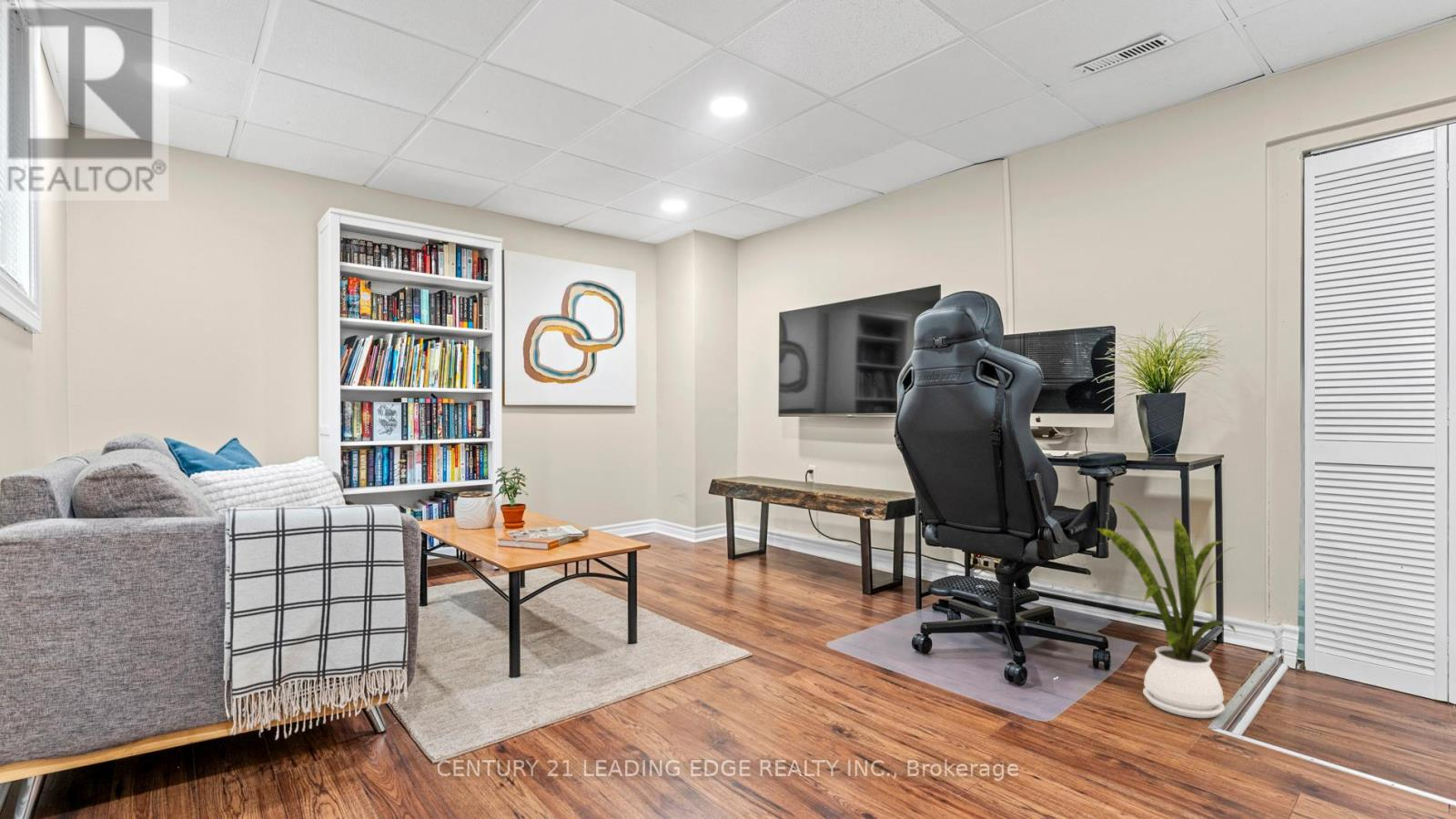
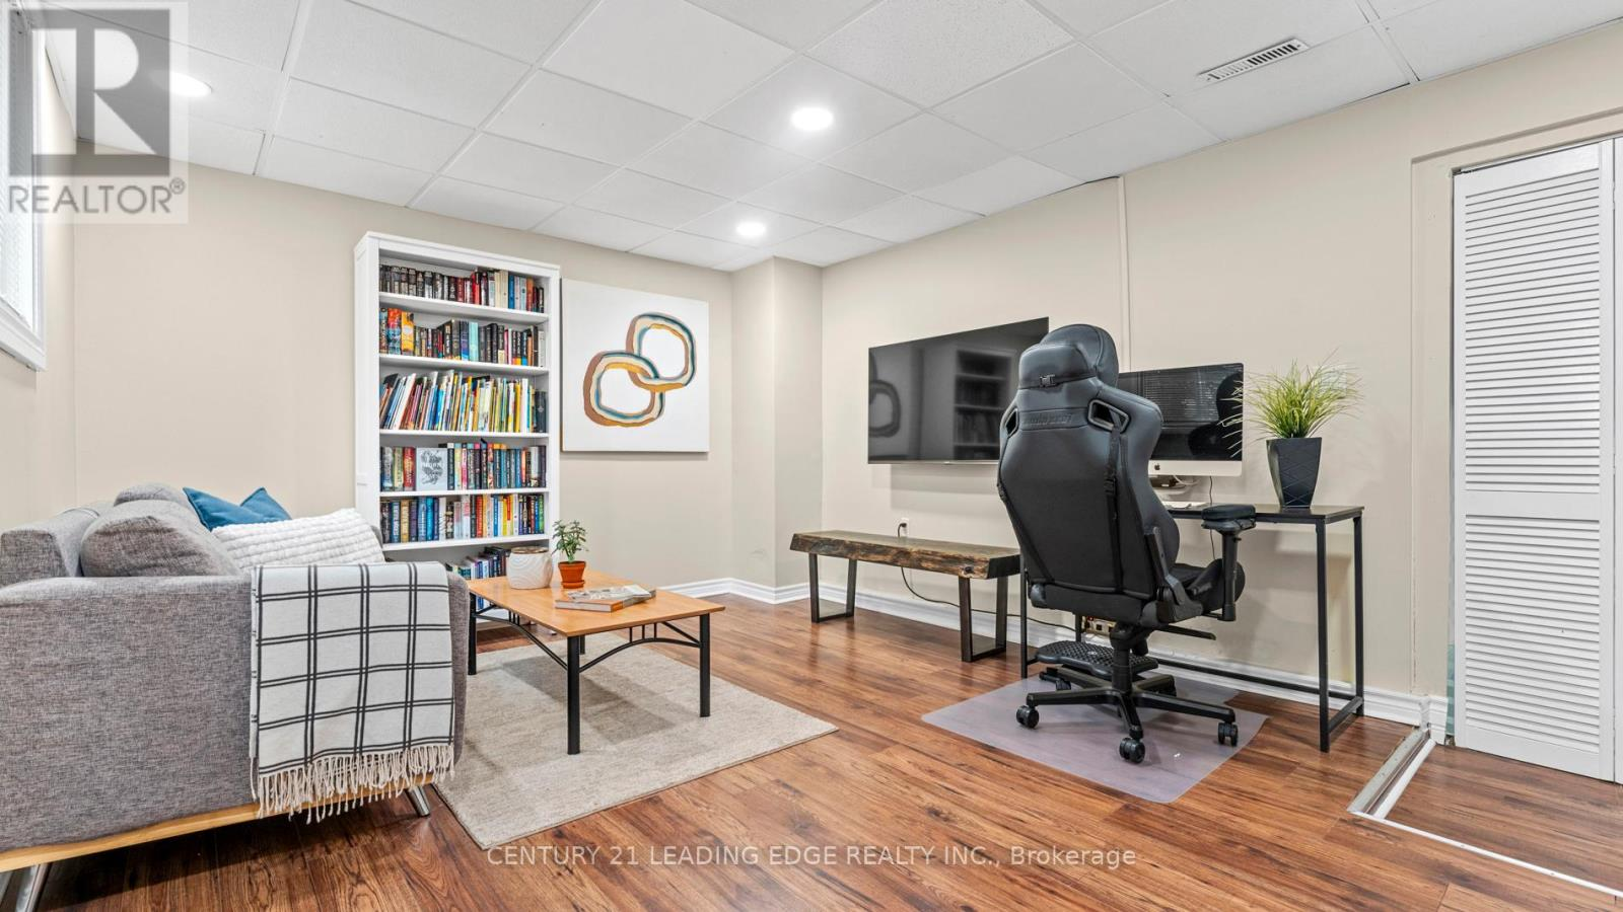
- house plant [1097,499,1237,719]
